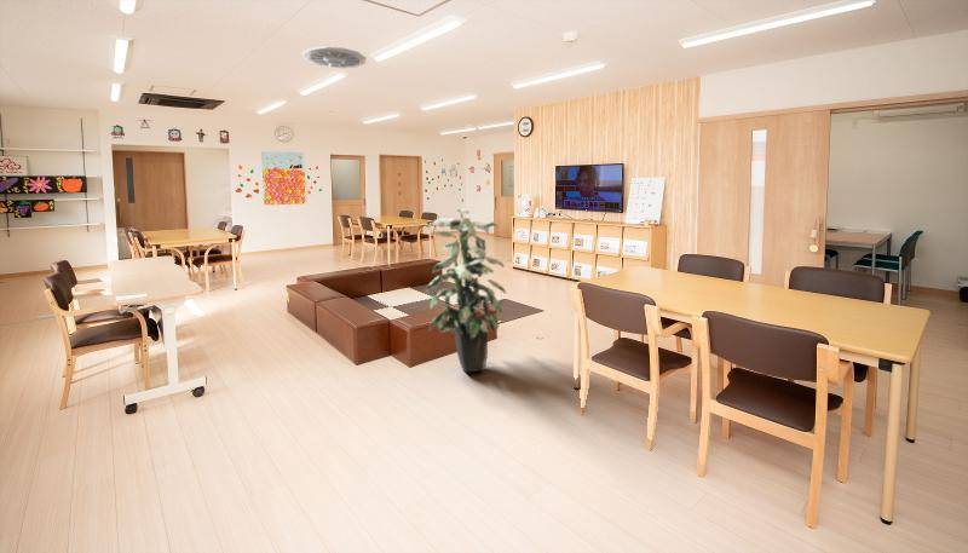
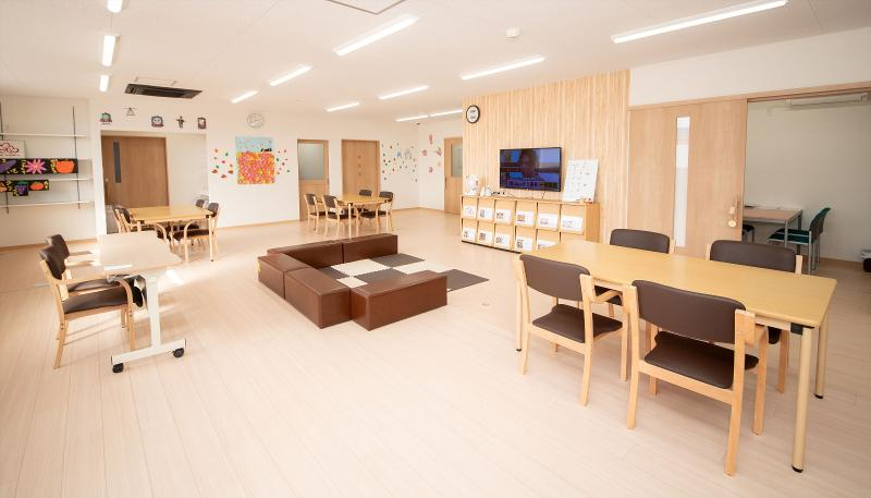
- indoor plant [424,208,507,374]
- ceiling vent [301,45,368,70]
